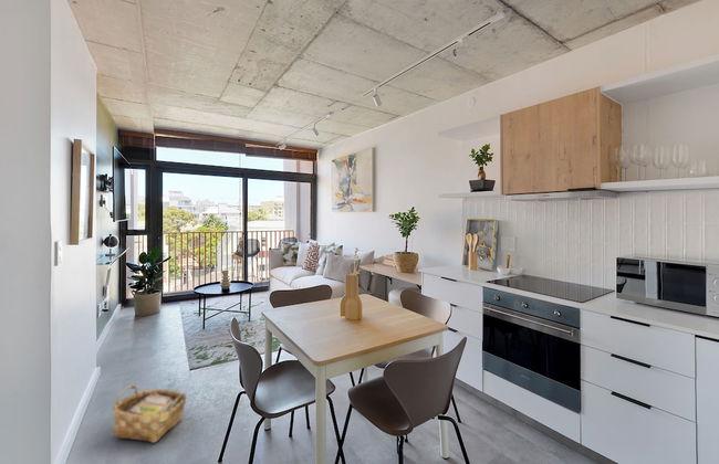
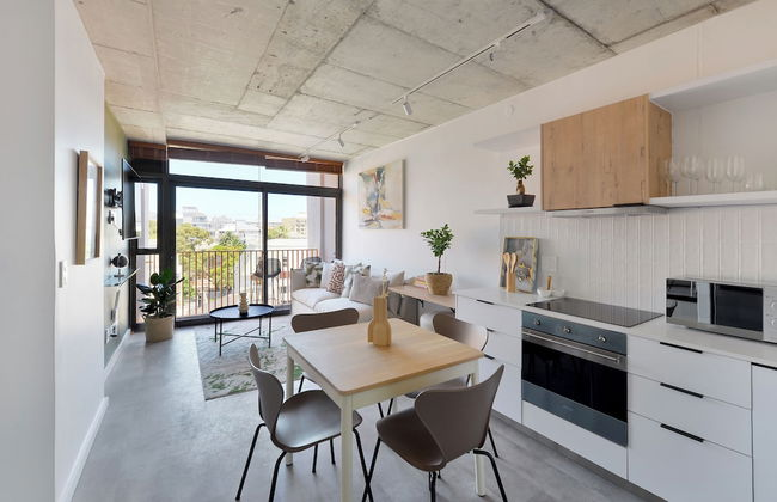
- woven basket [112,384,187,444]
